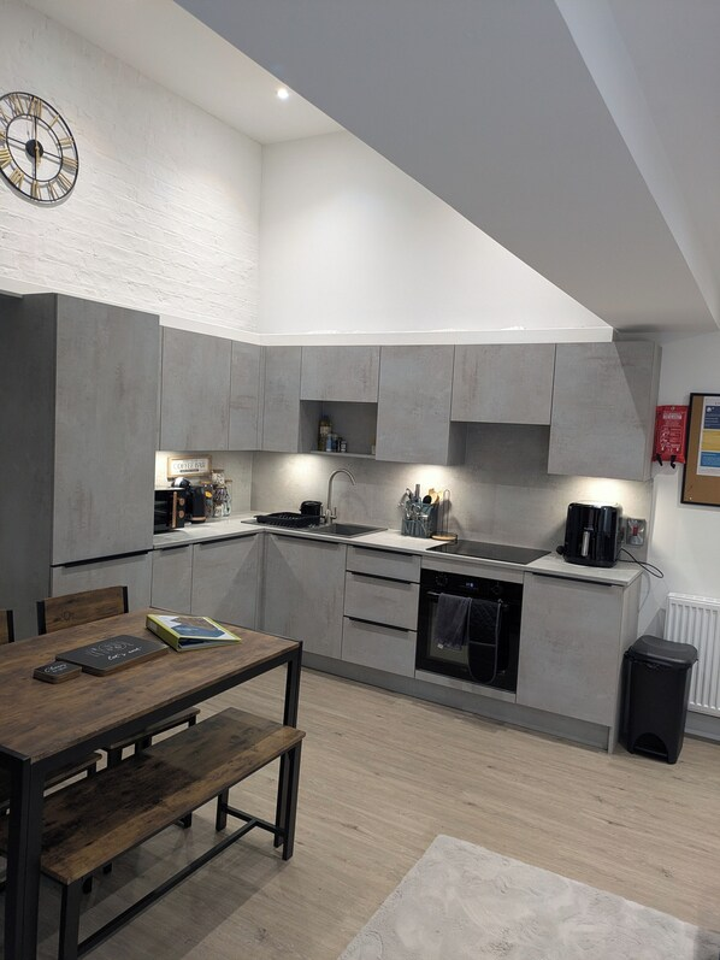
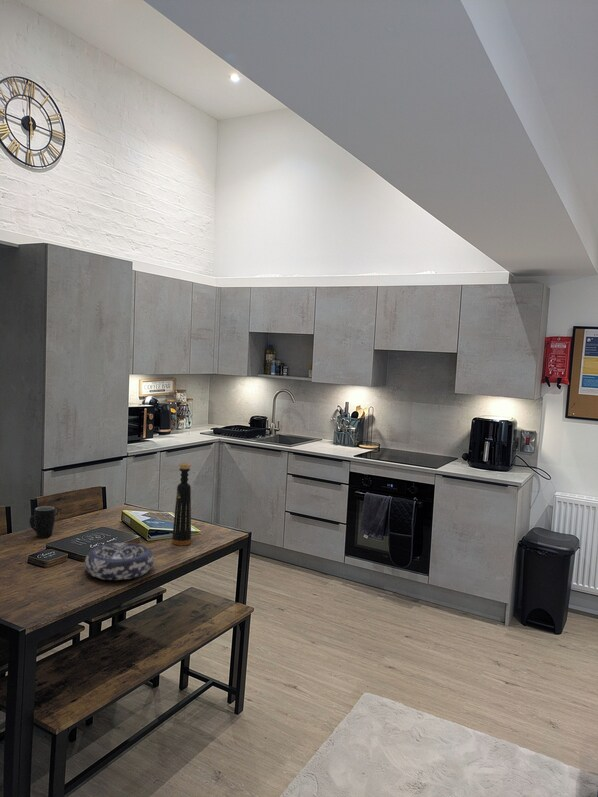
+ mug [29,505,56,539]
+ bottle [171,462,192,547]
+ decorative bowl [84,542,155,581]
